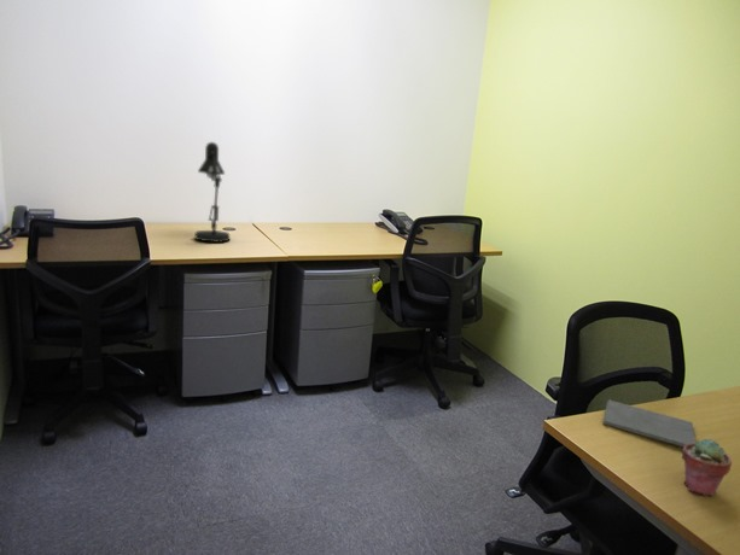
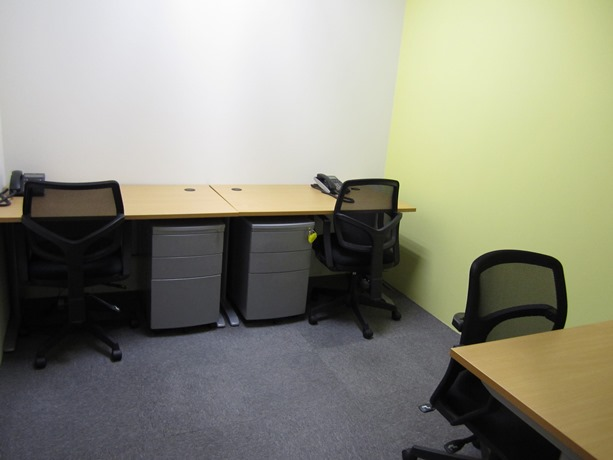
- notepad [601,398,697,448]
- desk lamp [193,141,232,244]
- potted succulent [680,438,733,497]
